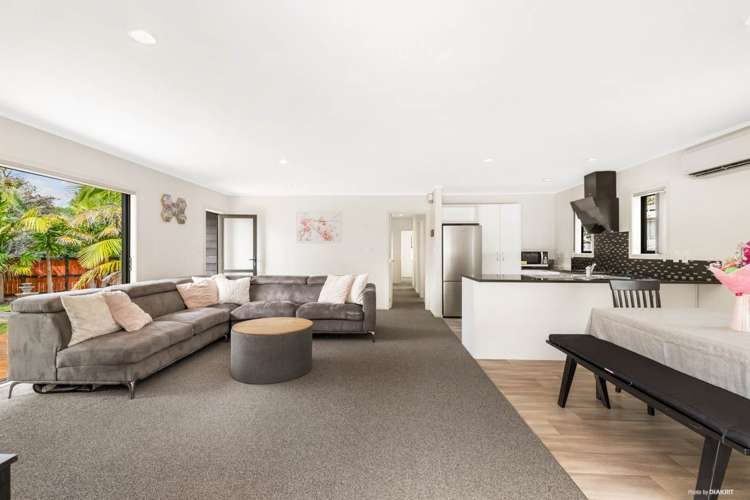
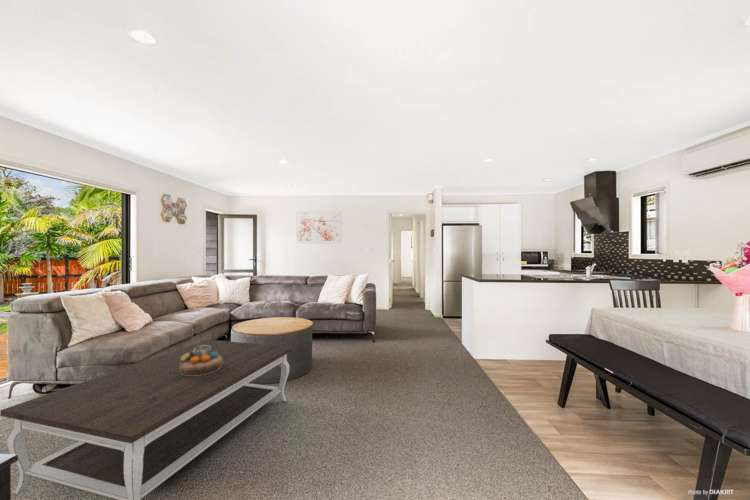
+ decorative bowl [180,346,223,376]
+ coffee table [0,339,294,500]
